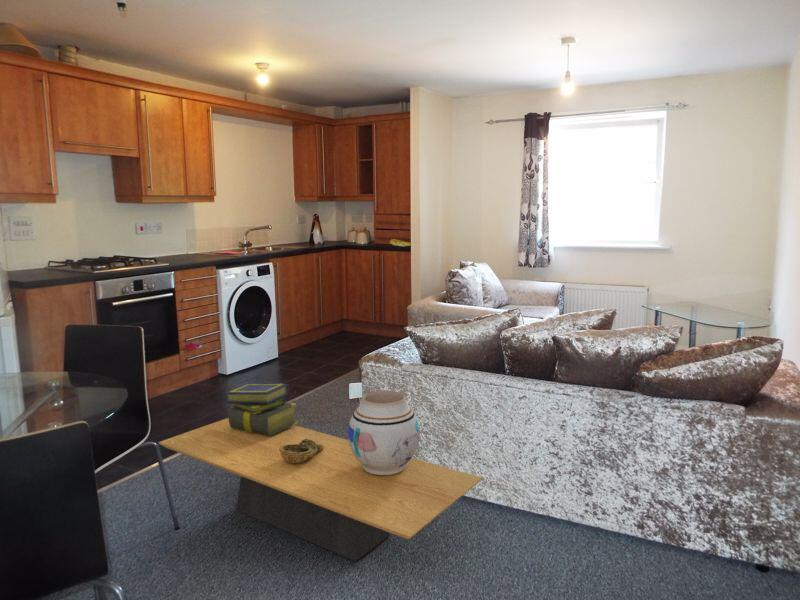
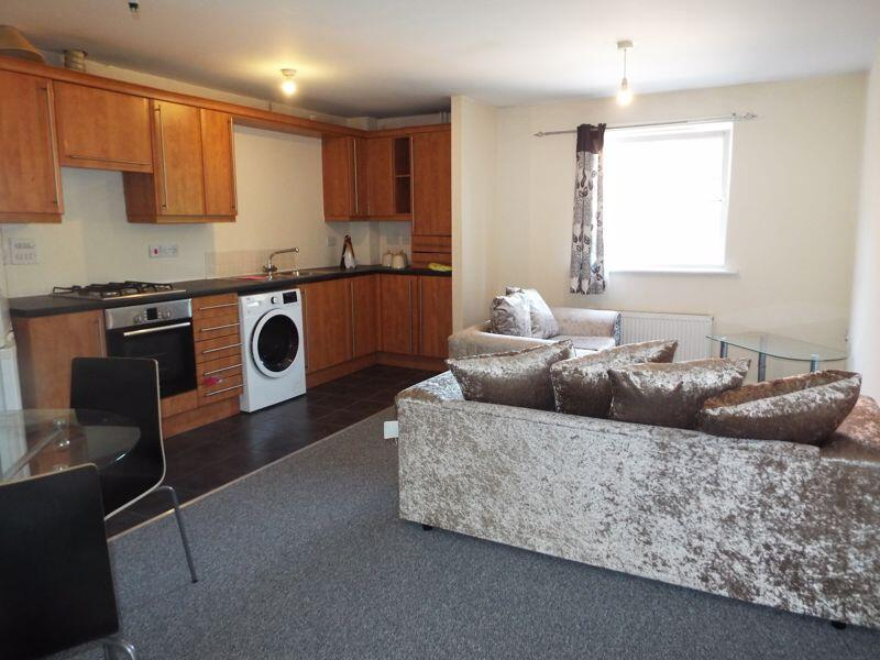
- stack of books [225,383,299,435]
- coffee table [158,417,483,563]
- vase [347,390,421,475]
- decorative bowl [279,439,324,464]
